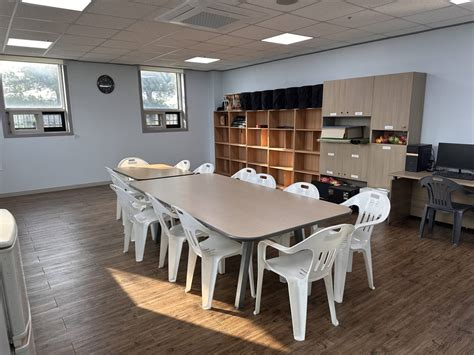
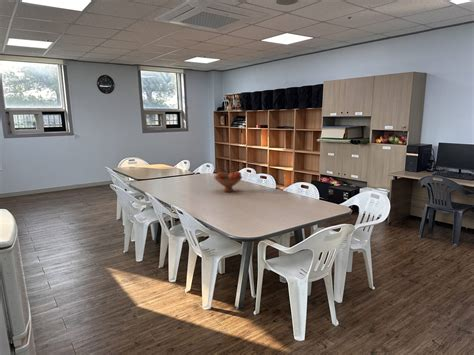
+ fruit bowl [213,170,243,193]
